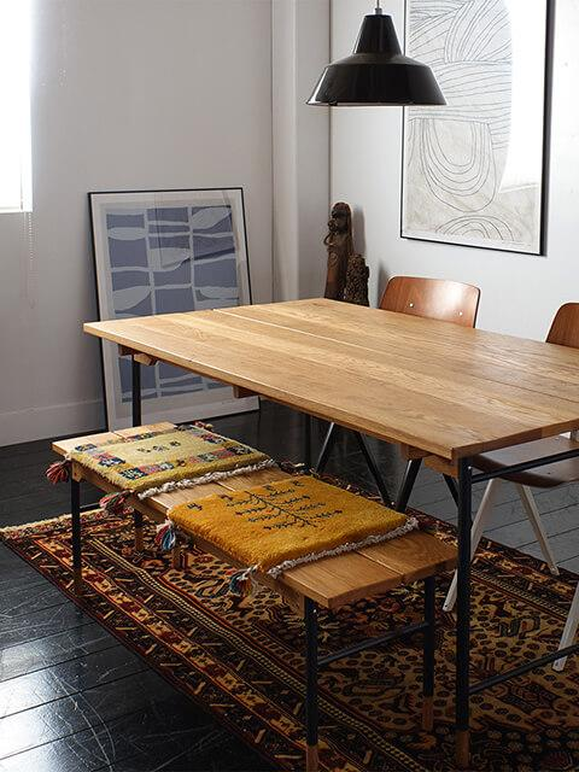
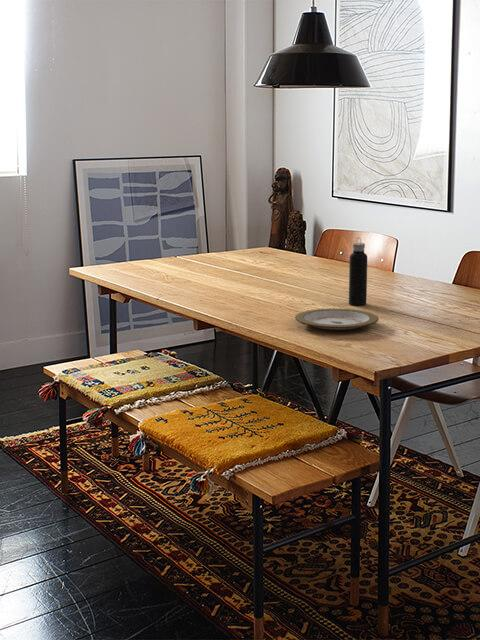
+ plate [294,307,380,331]
+ water bottle [348,236,368,306]
